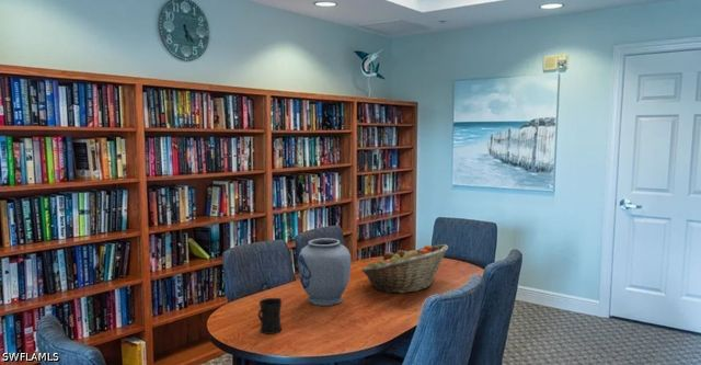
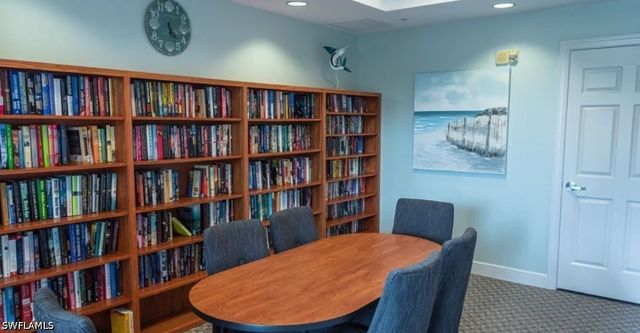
- vase [297,237,352,307]
- mug [257,297,283,335]
- fruit basket [361,243,449,294]
